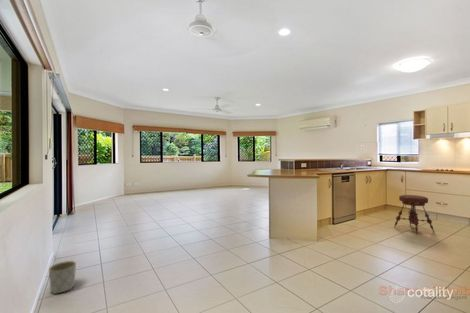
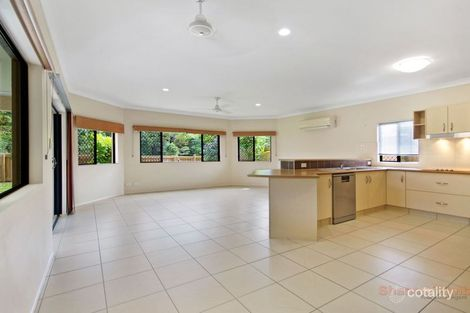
- stool [394,194,435,234]
- planter [48,260,77,295]
